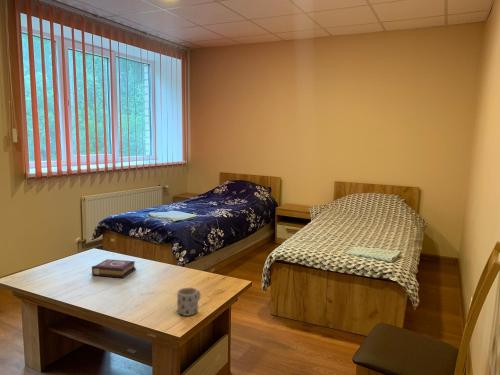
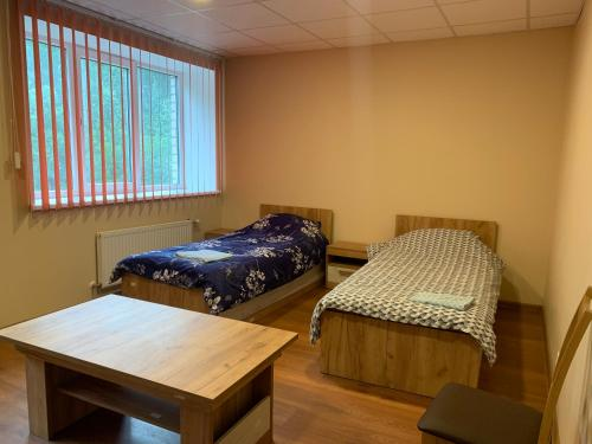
- mug [176,287,201,317]
- book [91,258,137,279]
